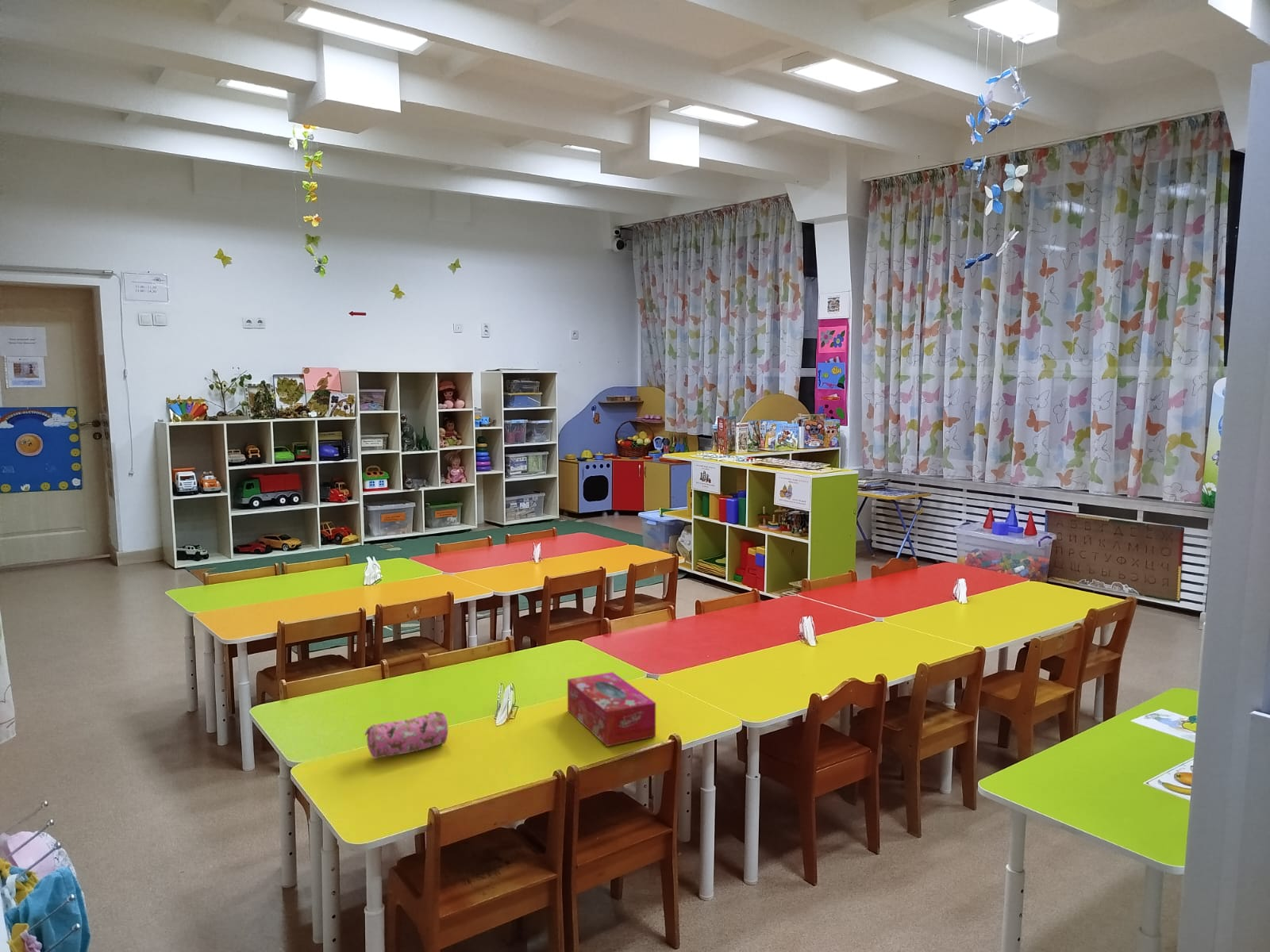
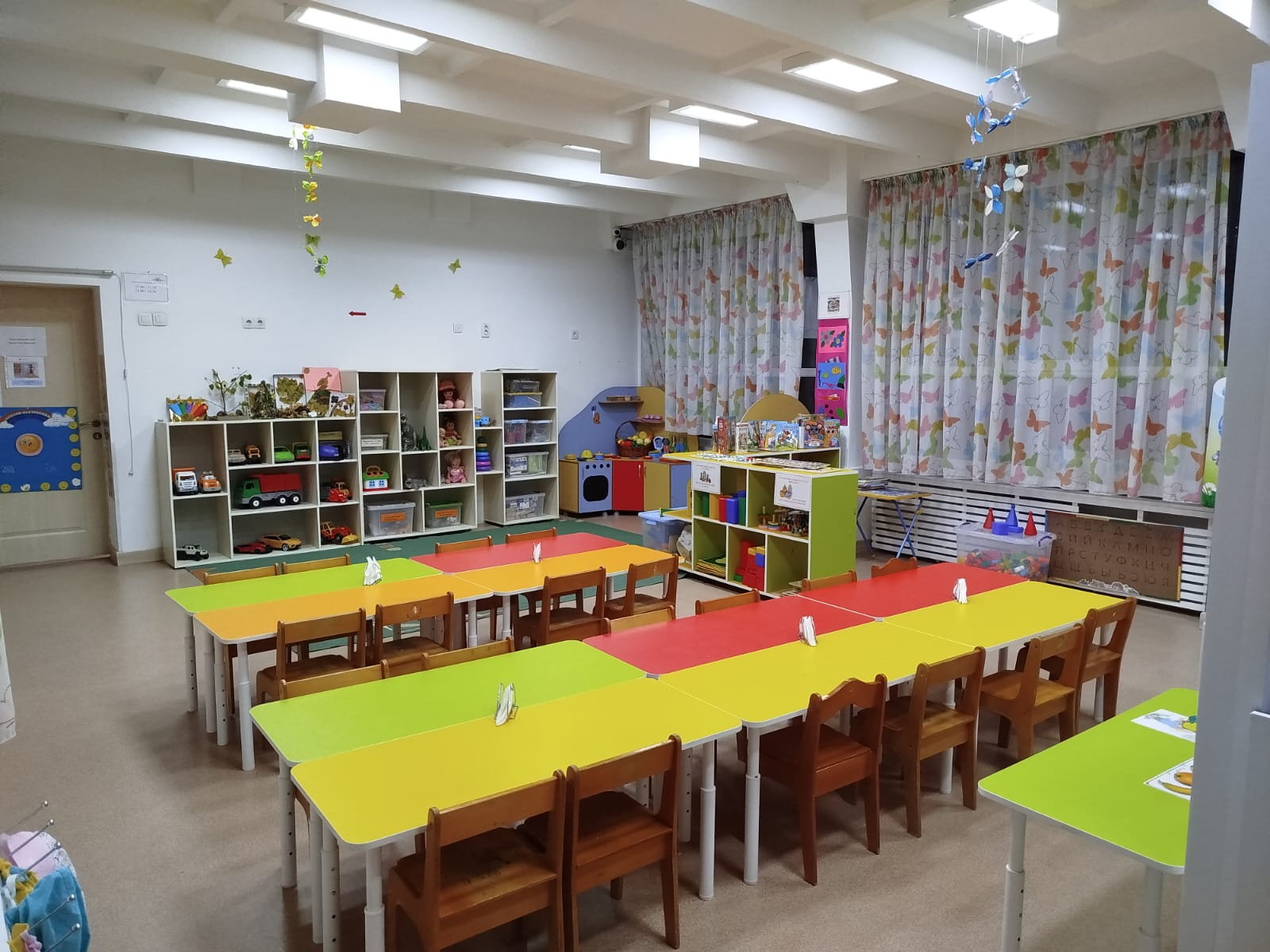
- pencil case [364,710,448,759]
- tissue box [567,671,656,747]
